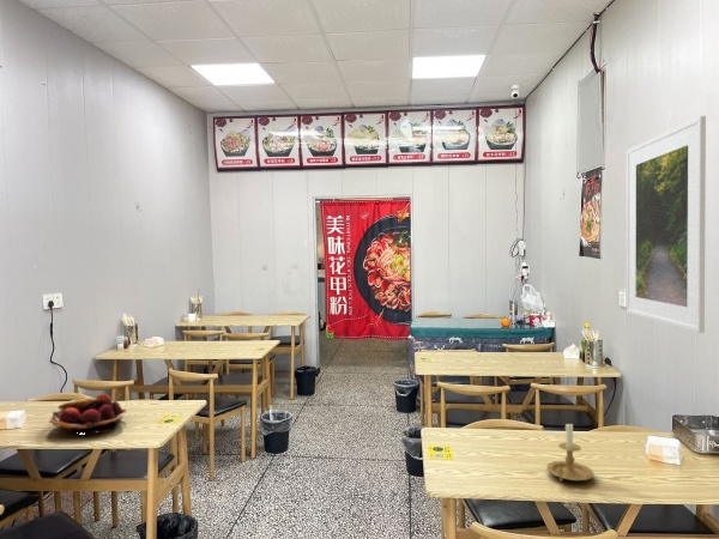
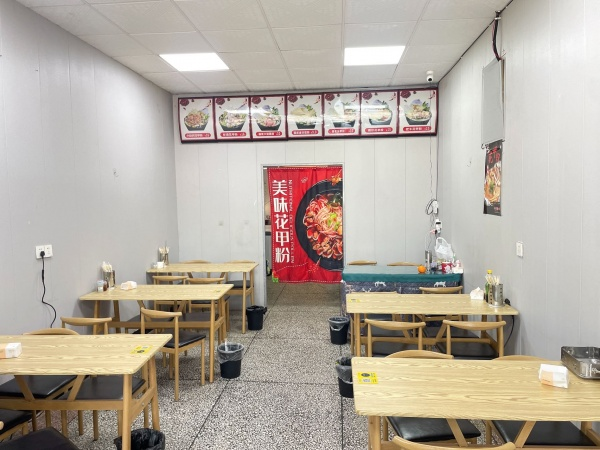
- fruit basket [48,393,127,435]
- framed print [626,115,707,334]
- candle holder [545,422,596,483]
